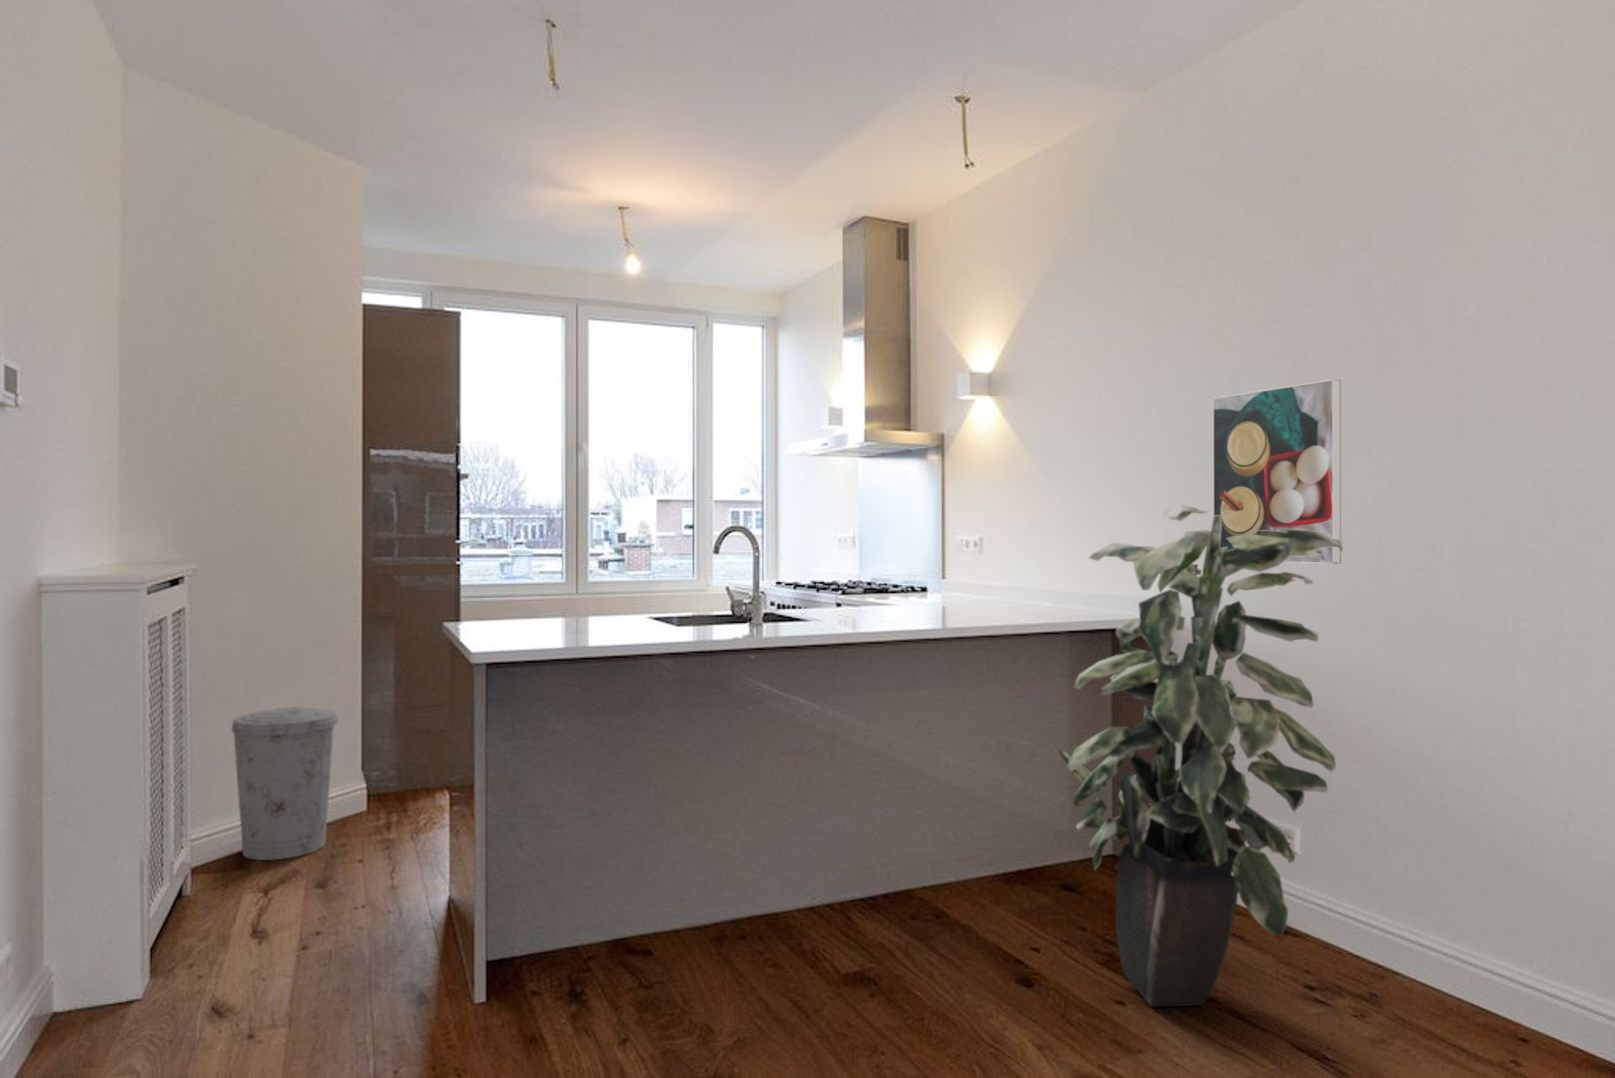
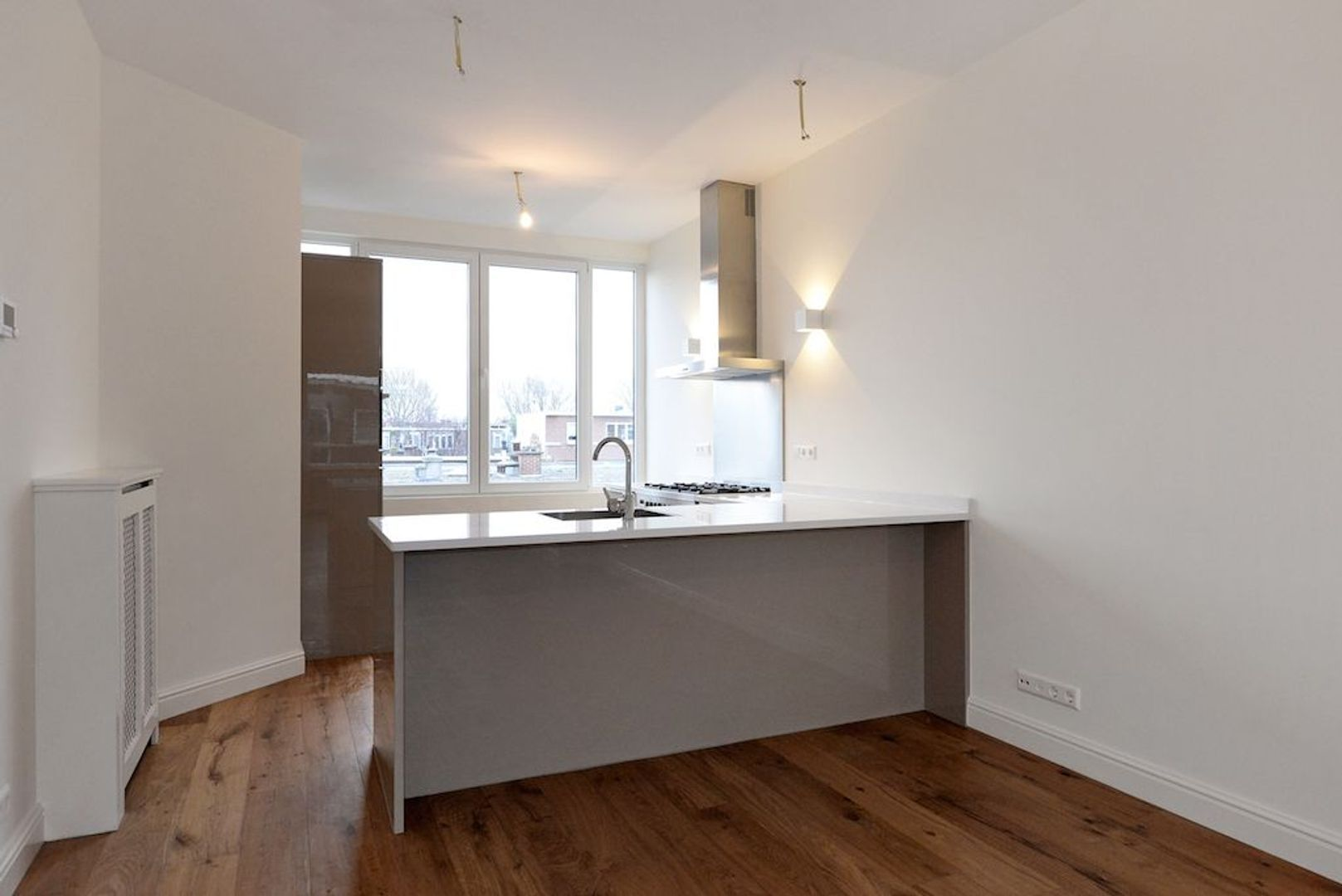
- trash can [231,706,338,861]
- indoor plant [1058,505,1343,1007]
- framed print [1212,378,1342,565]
